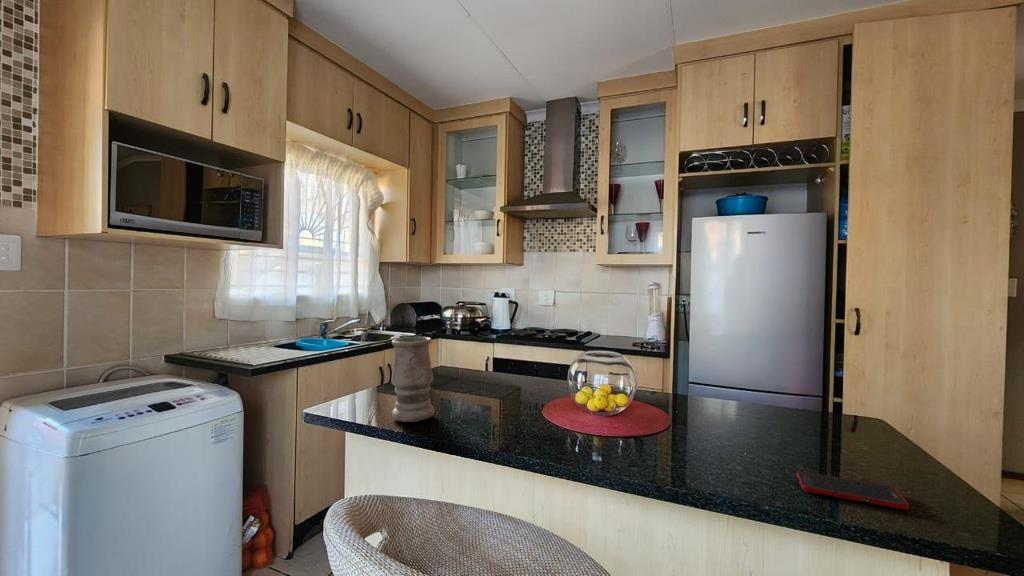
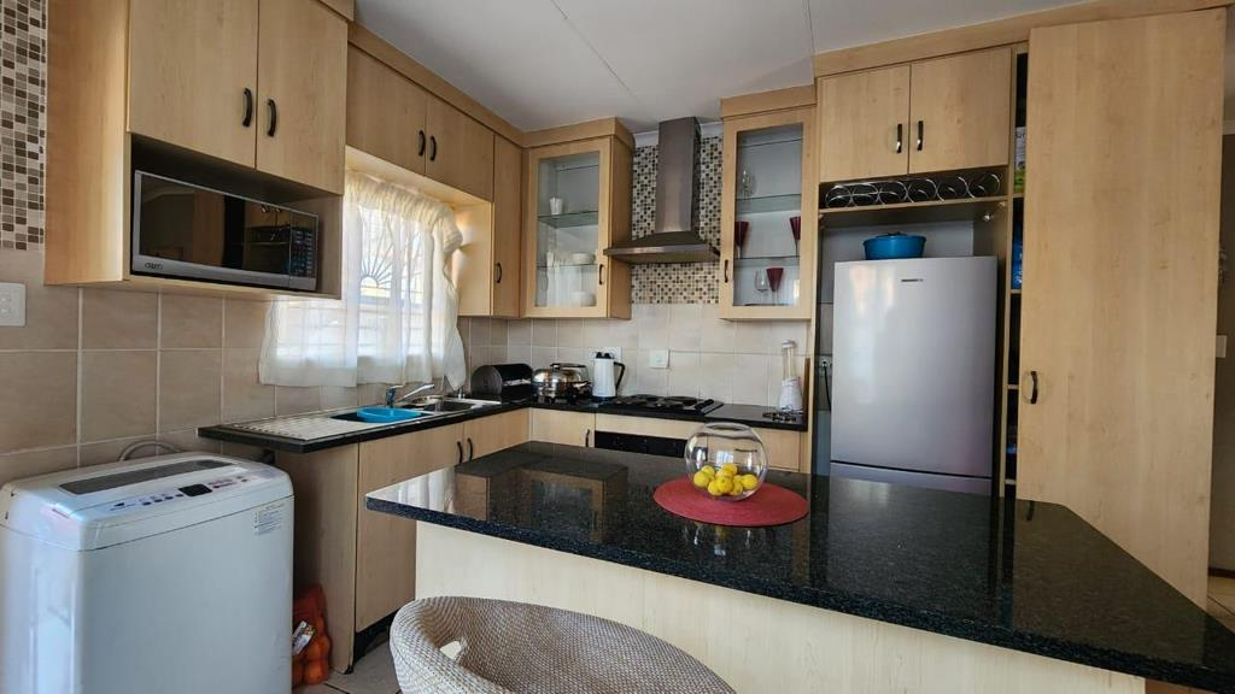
- cell phone [796,470,910,511]
- vase [391,336,435,423]
